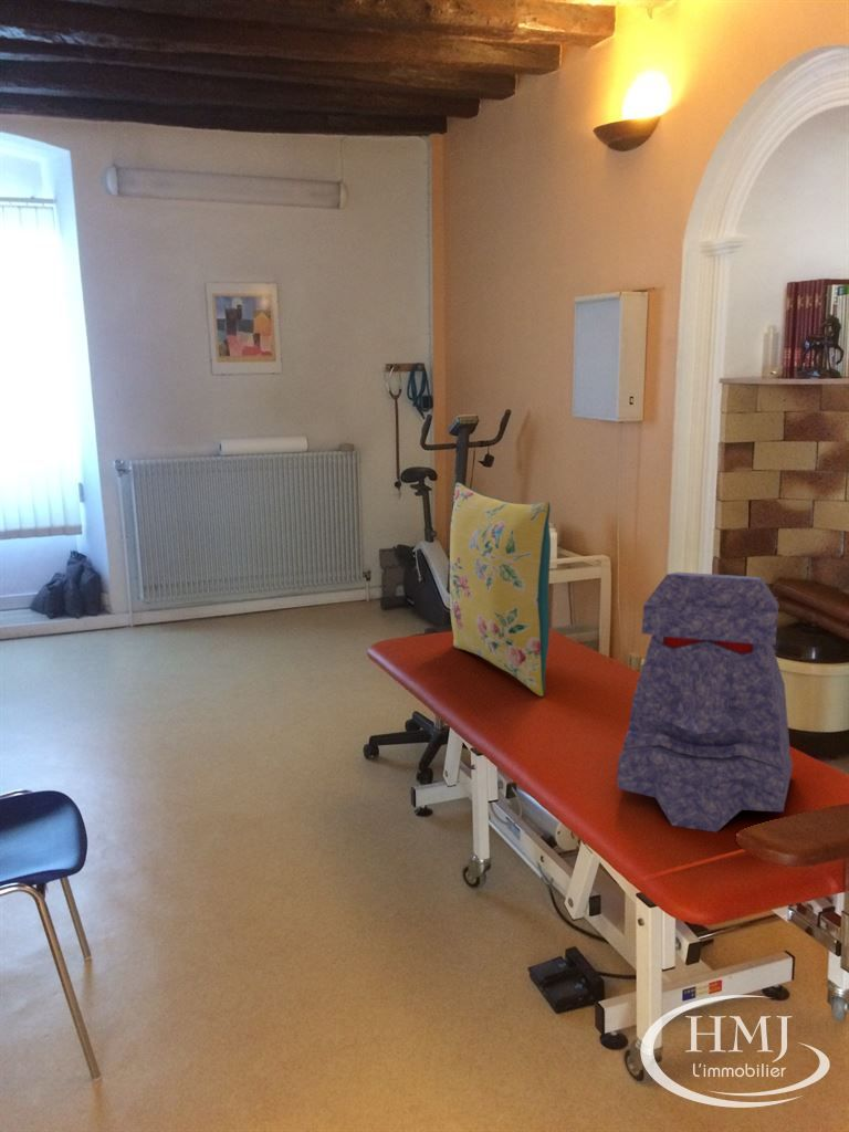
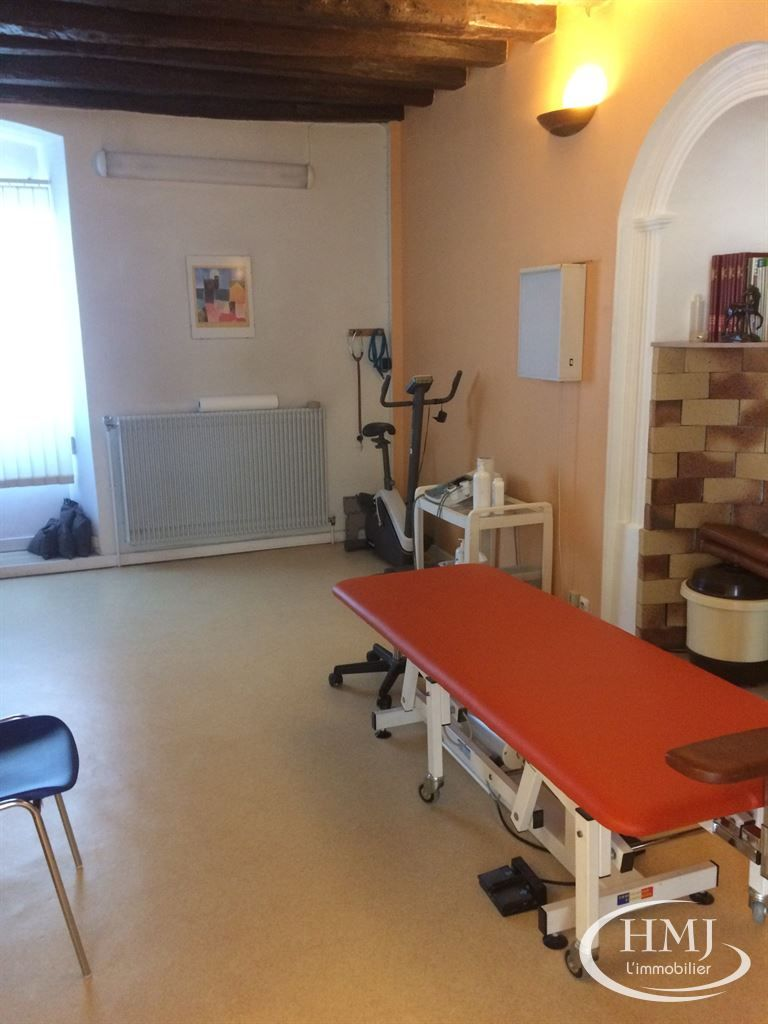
- pillow [449,482,552,698]
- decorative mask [616,572,794,834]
